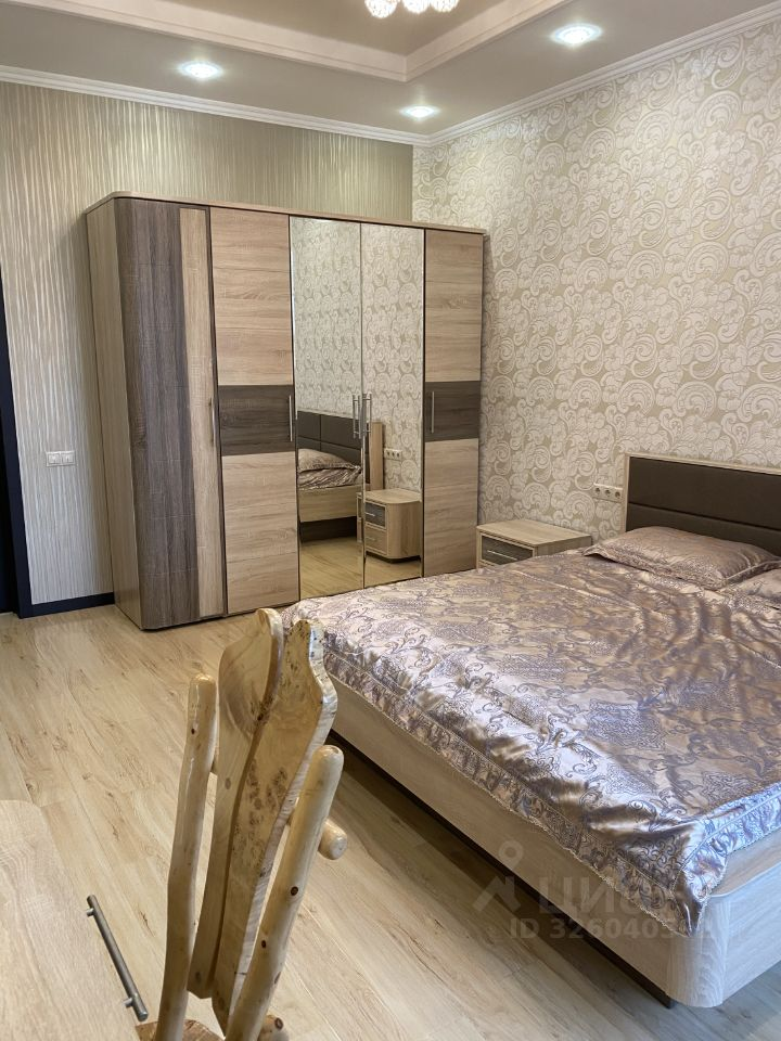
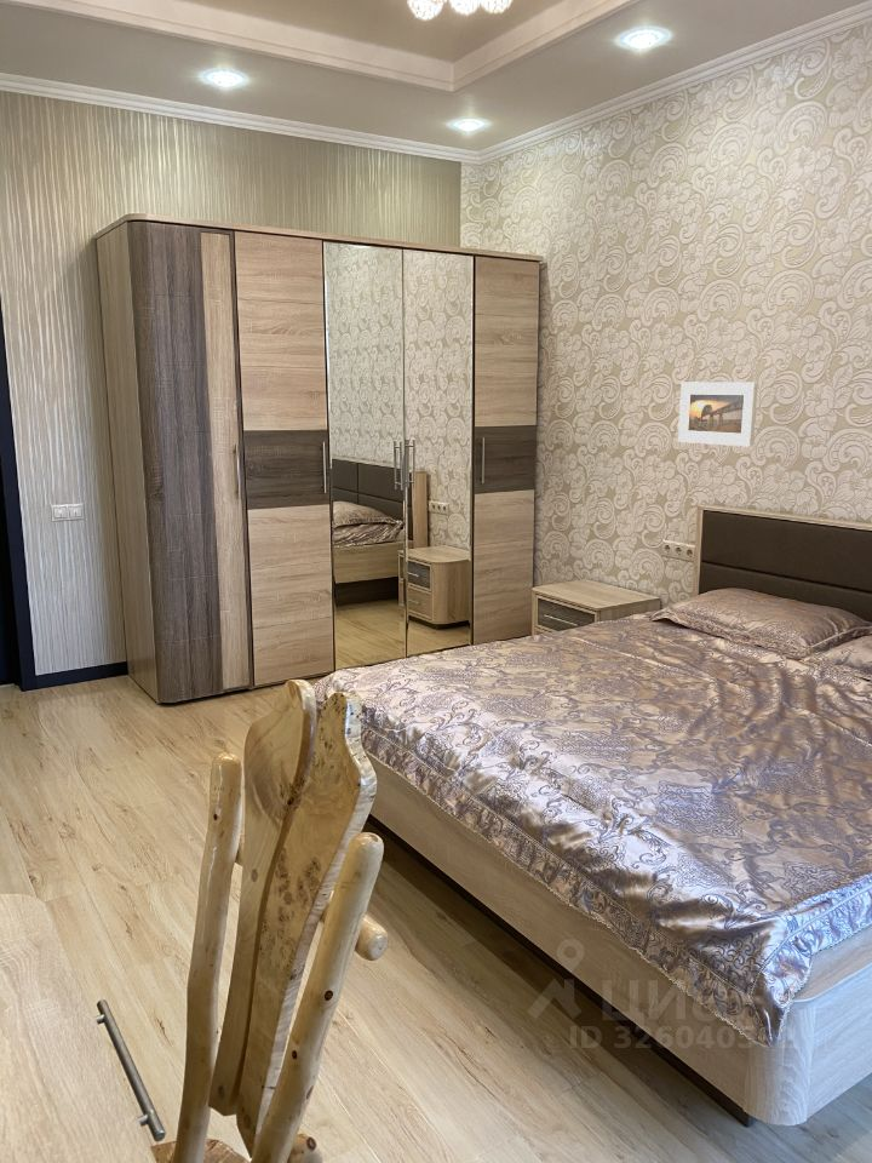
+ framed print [677,380,759,448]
